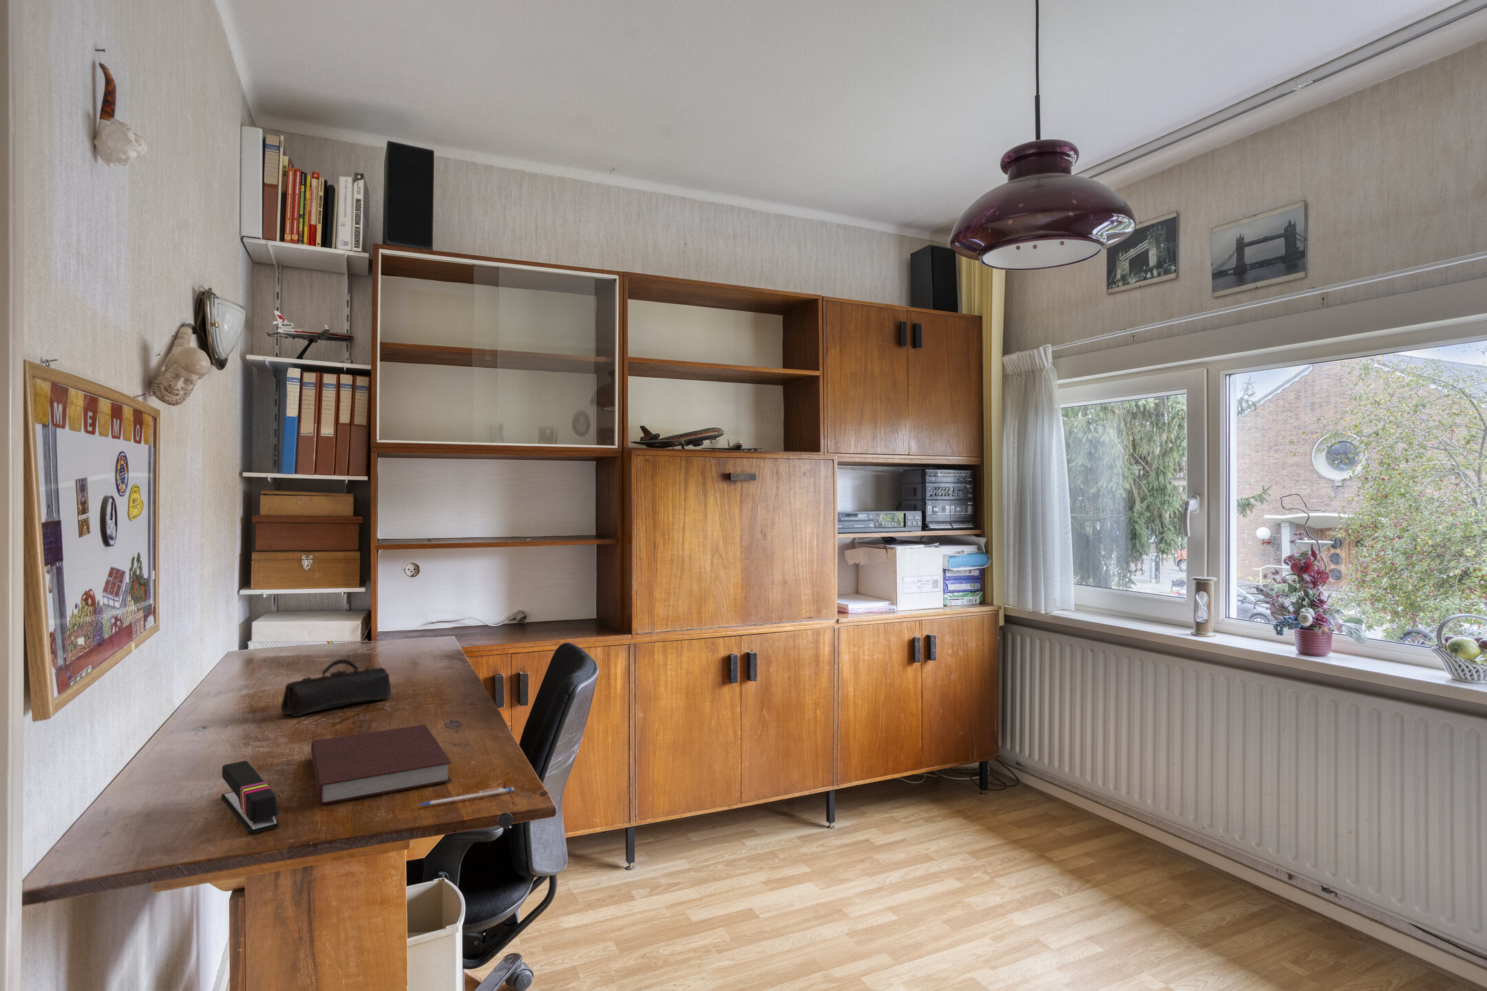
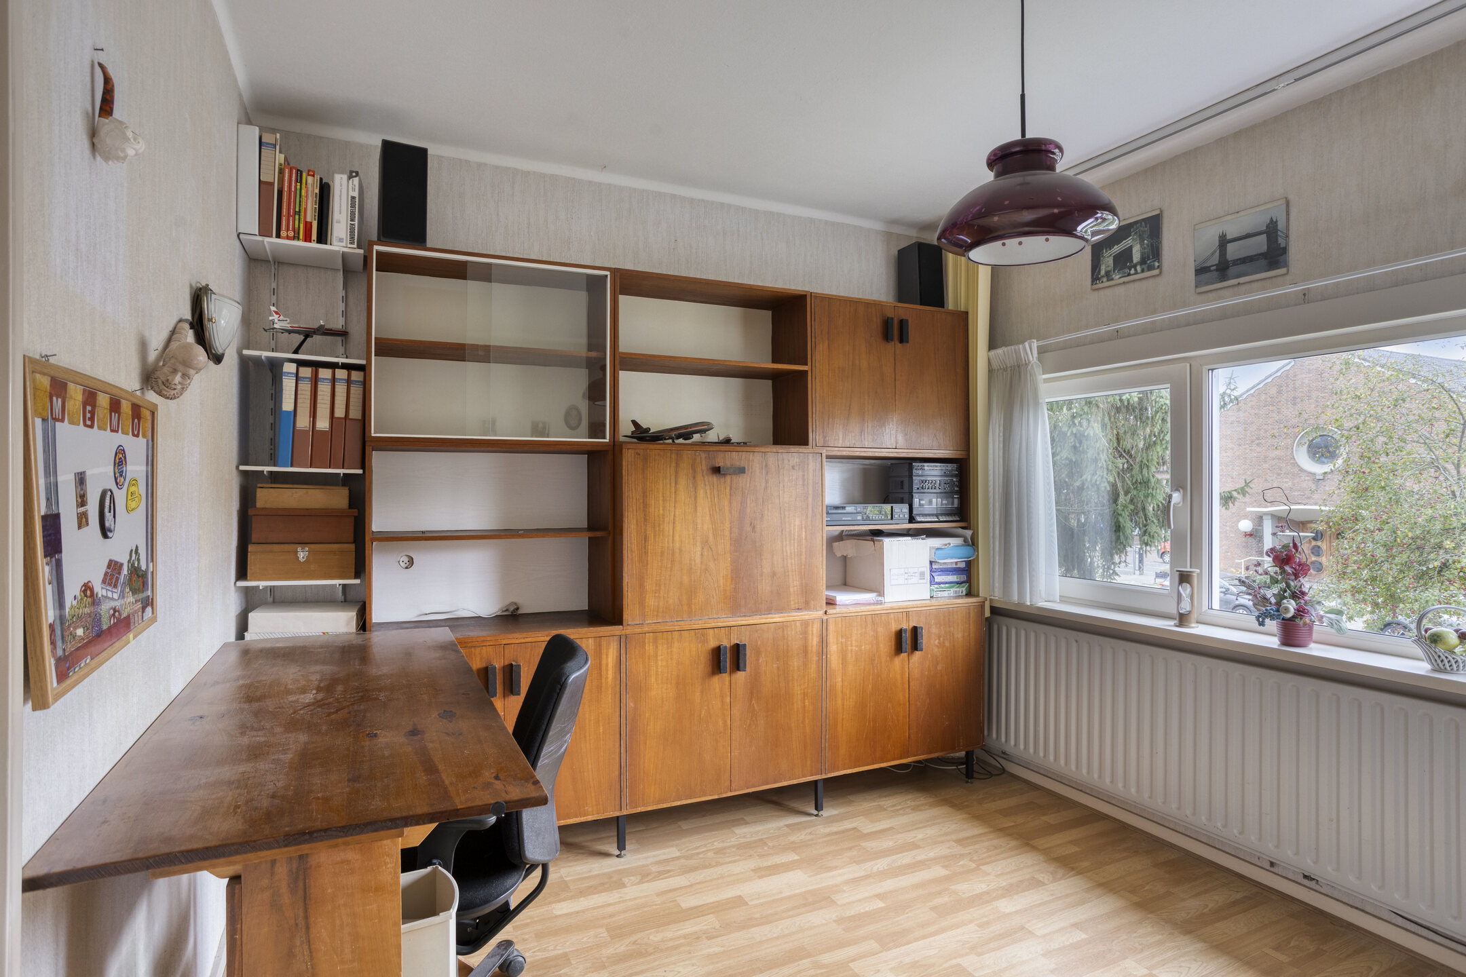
- stapler [220,761,280,834]
- notebook [311,724,453,806]
- pen [417,786,514,806]
- pencil case [280,658,392,717]
